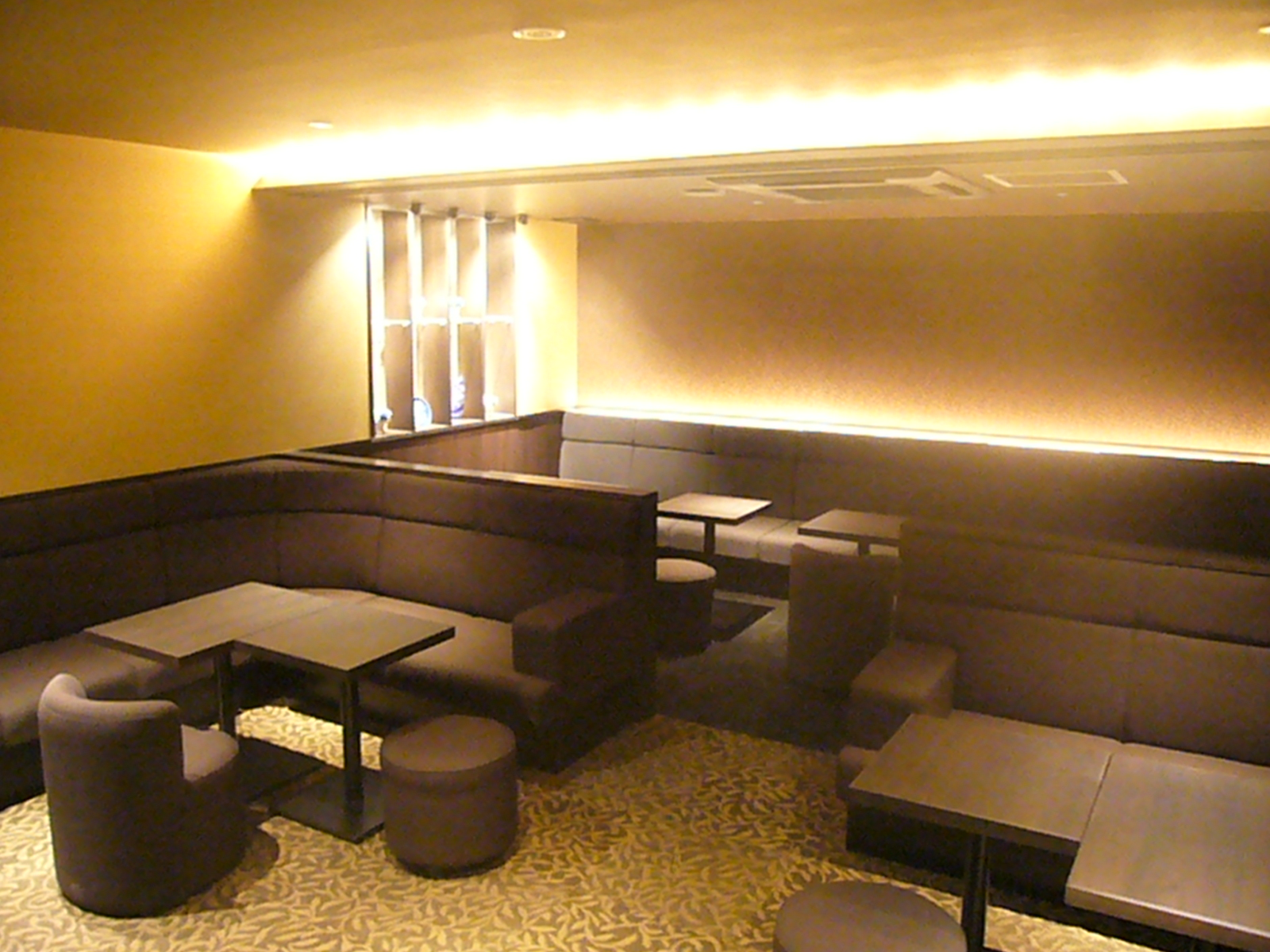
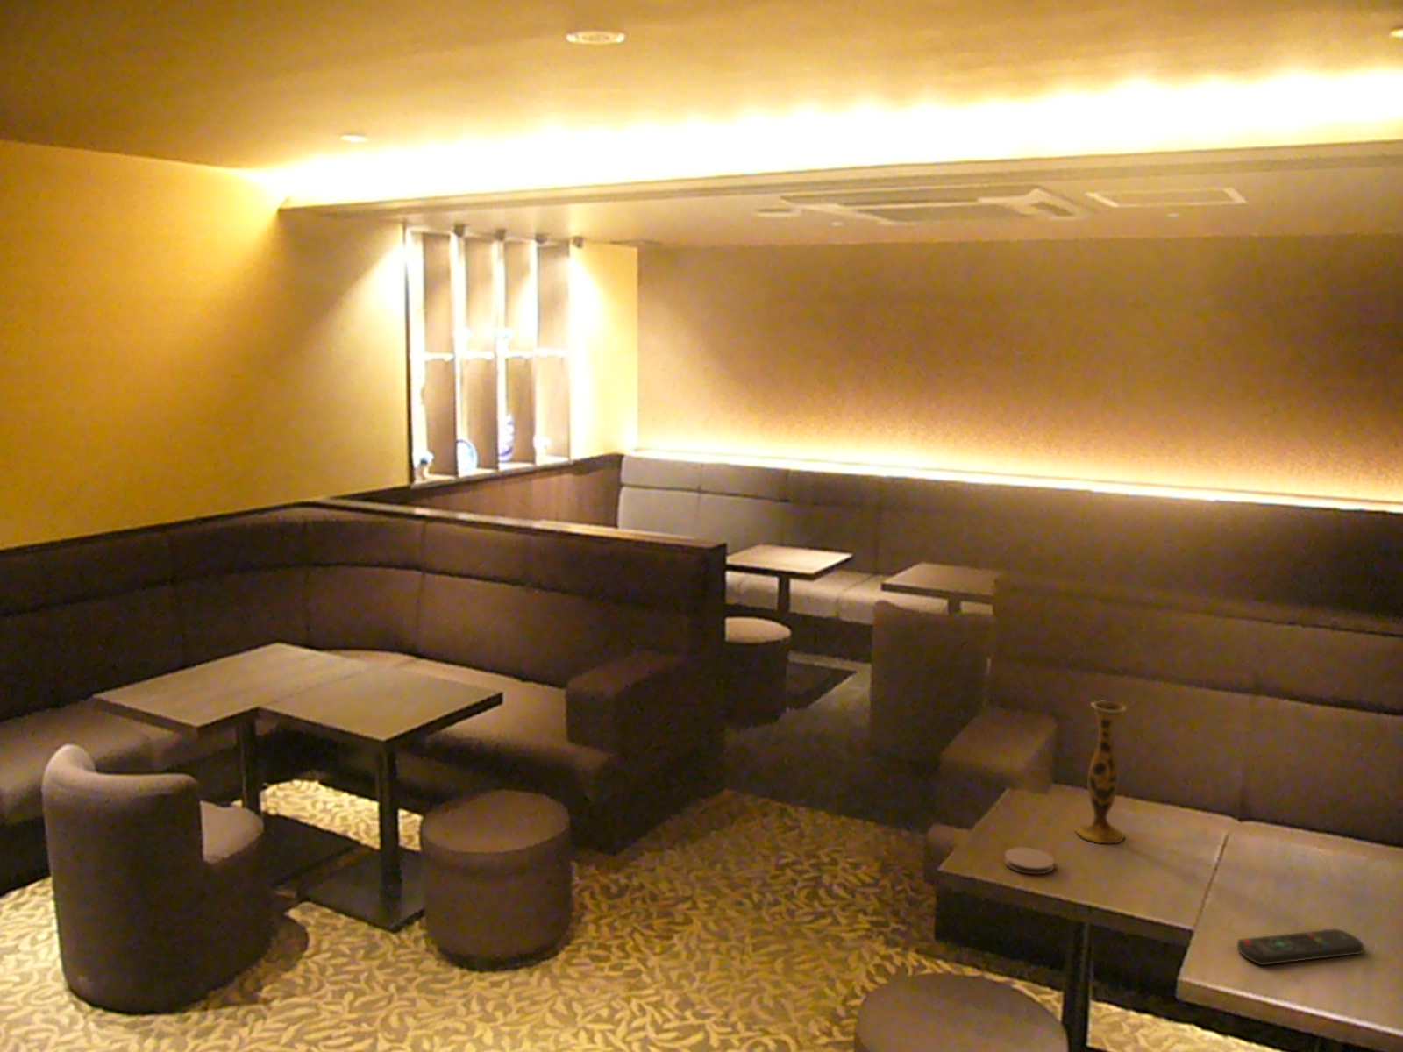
+ coaster [1004,846,1055,875]
+ remote control [1236,927,1364,966]
+ vase [1074,701,1127,844]
